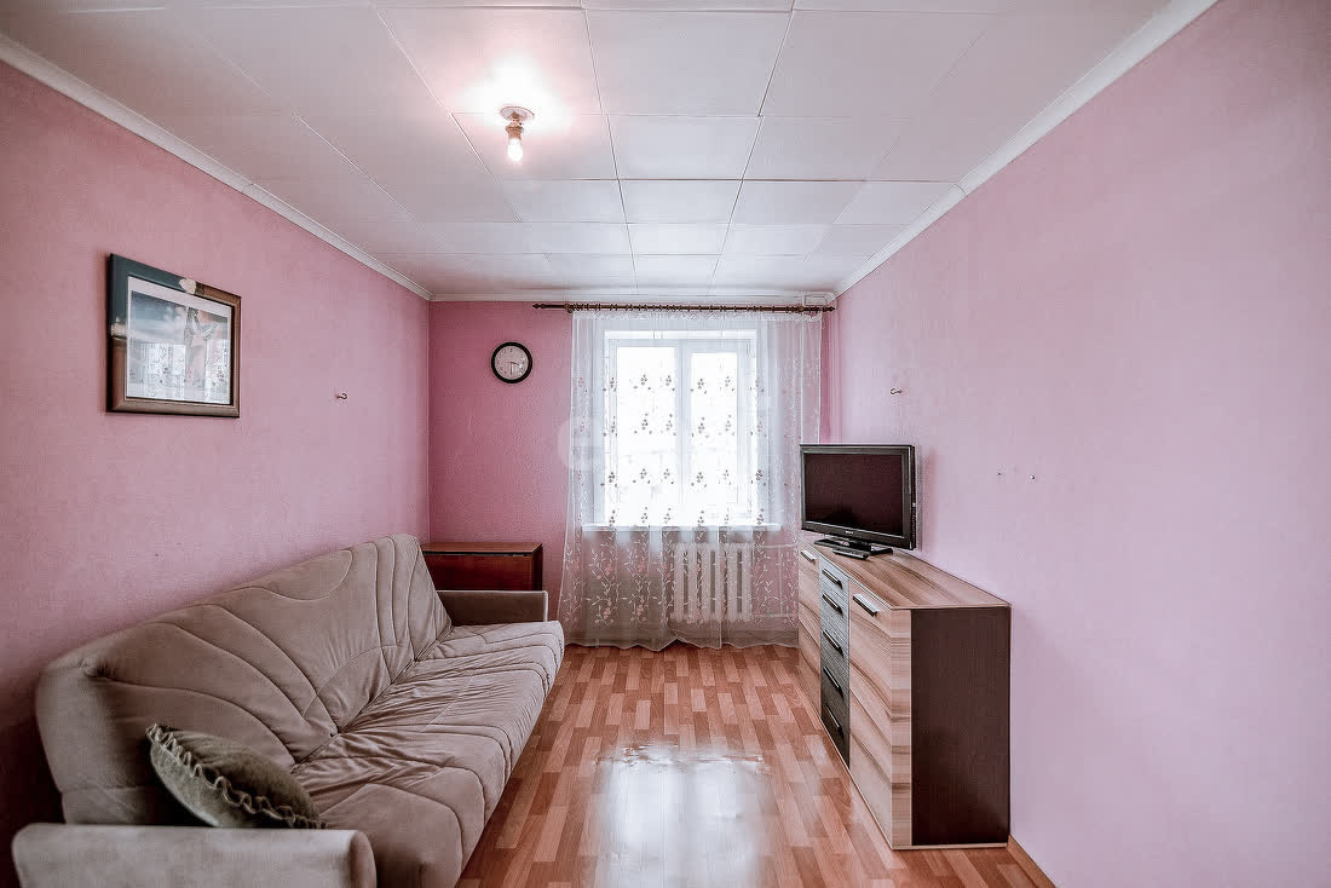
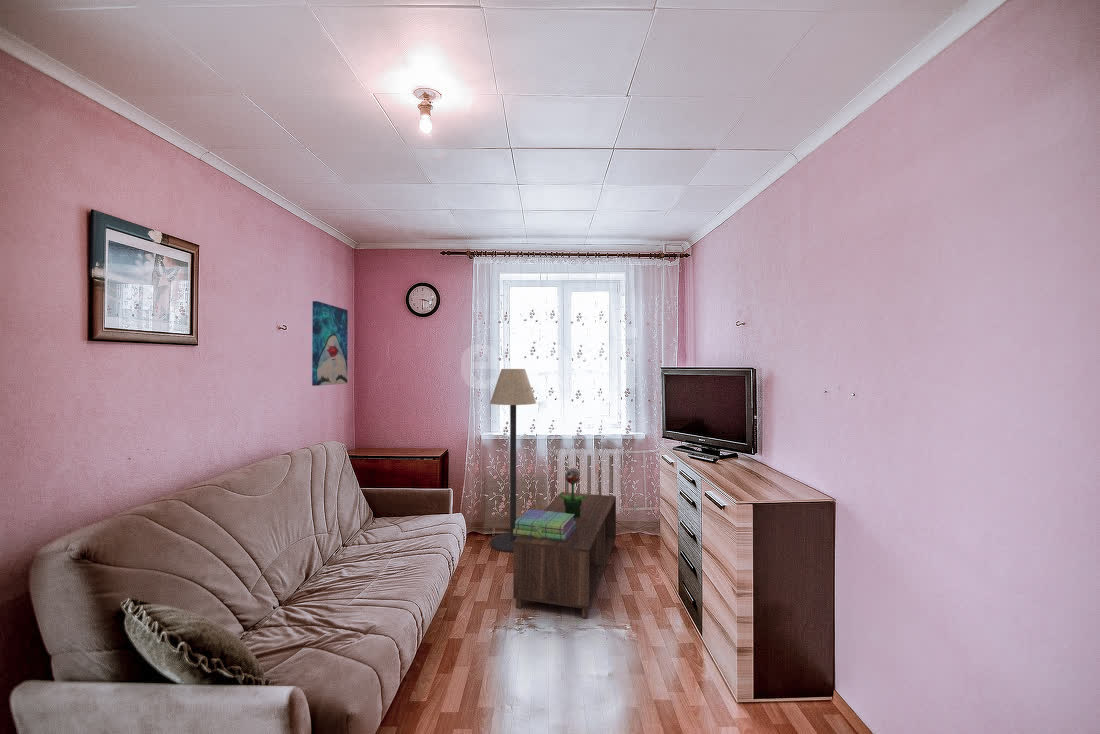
+ wall art [311,300,349,387]
+ potted flower [558,467,586,518]
+ stack of books [513,508,576,541]
+ floor lamp [489,368,537,553]
+ coffee table [512,491,617,619]
